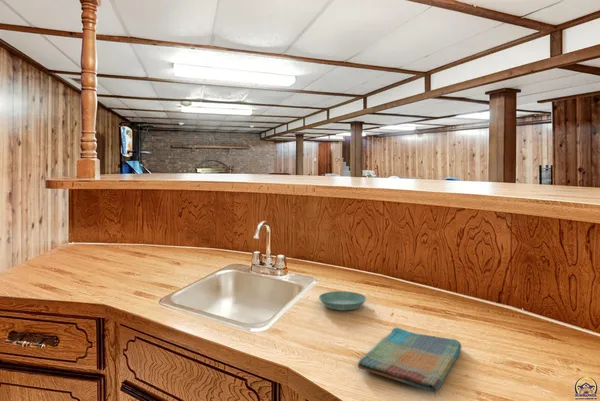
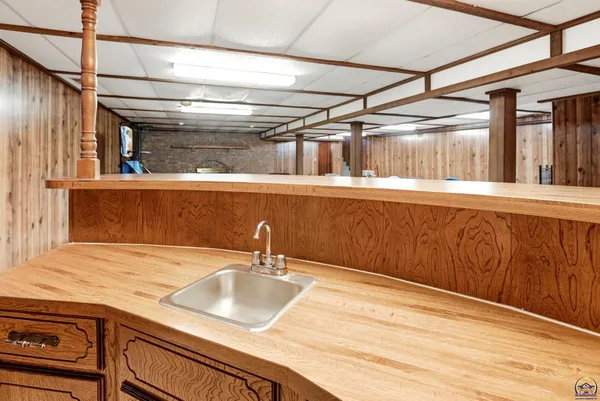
- saucer [318,290,367,311]
- dish towel [357,326,462,393]
